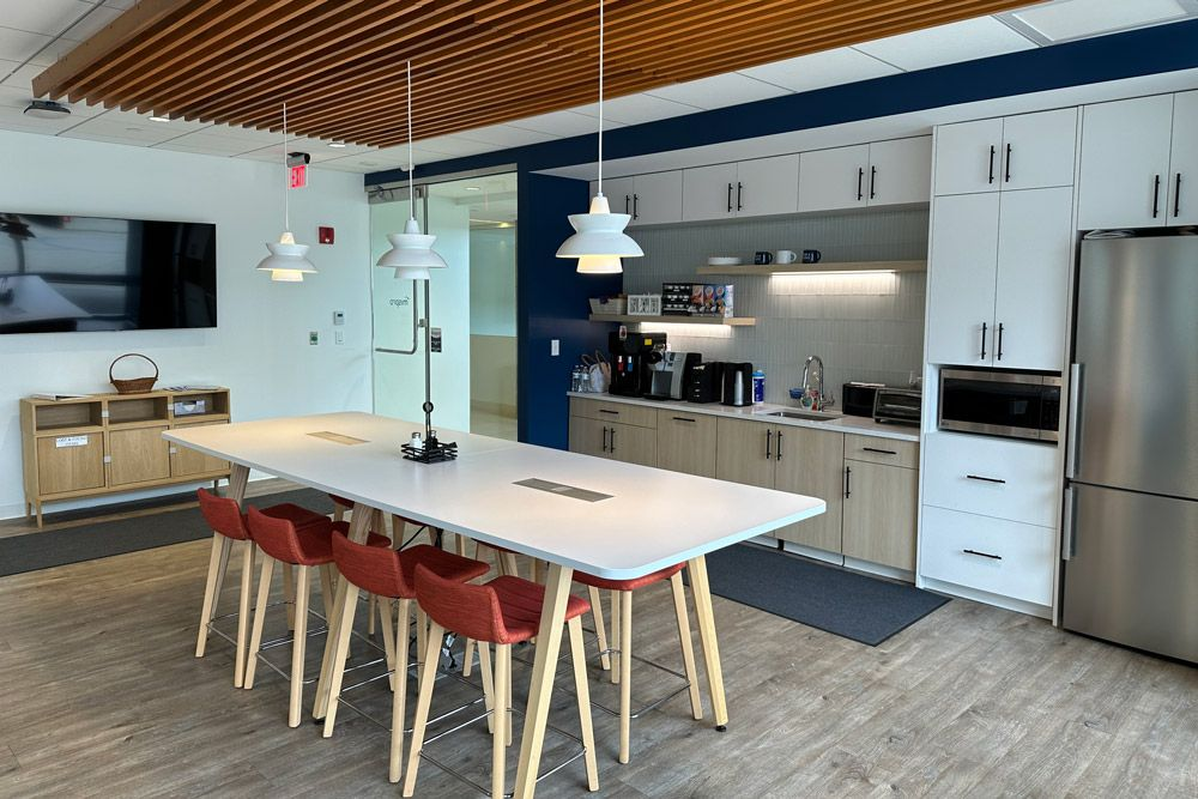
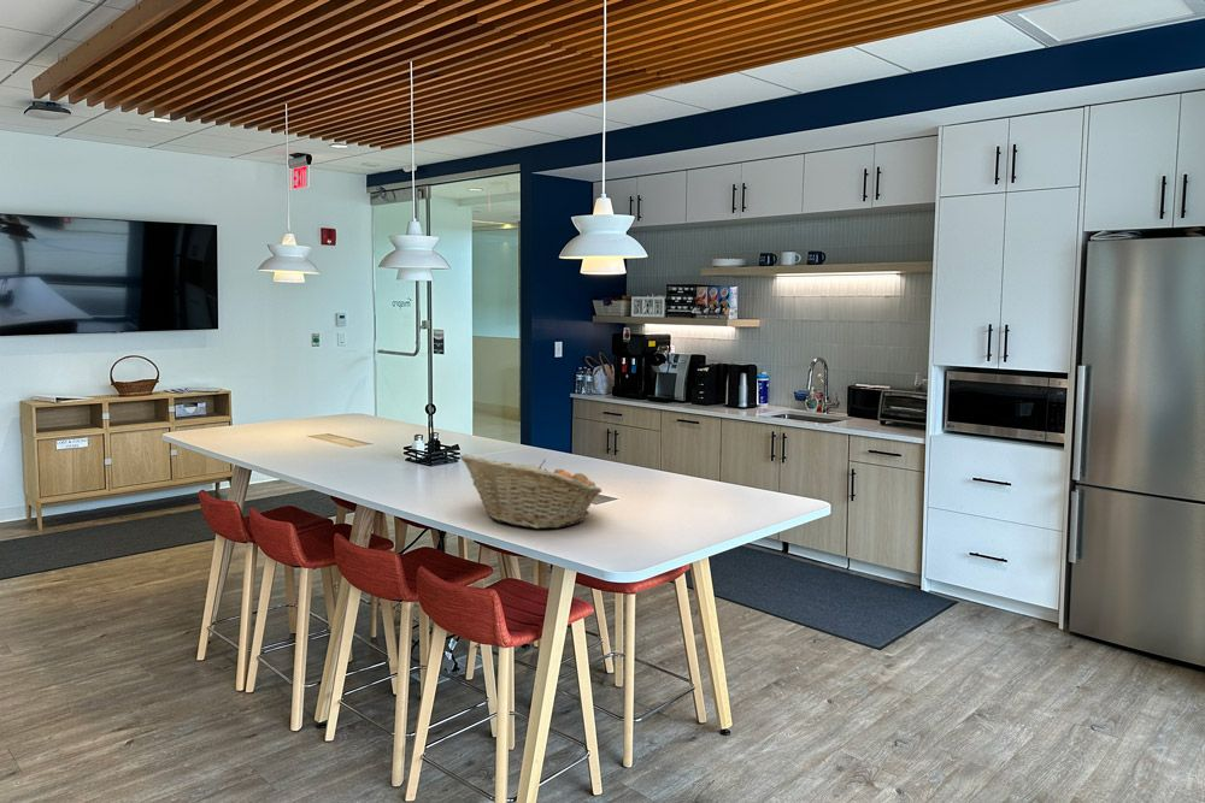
+ fruit basket [459,453,602,530]
